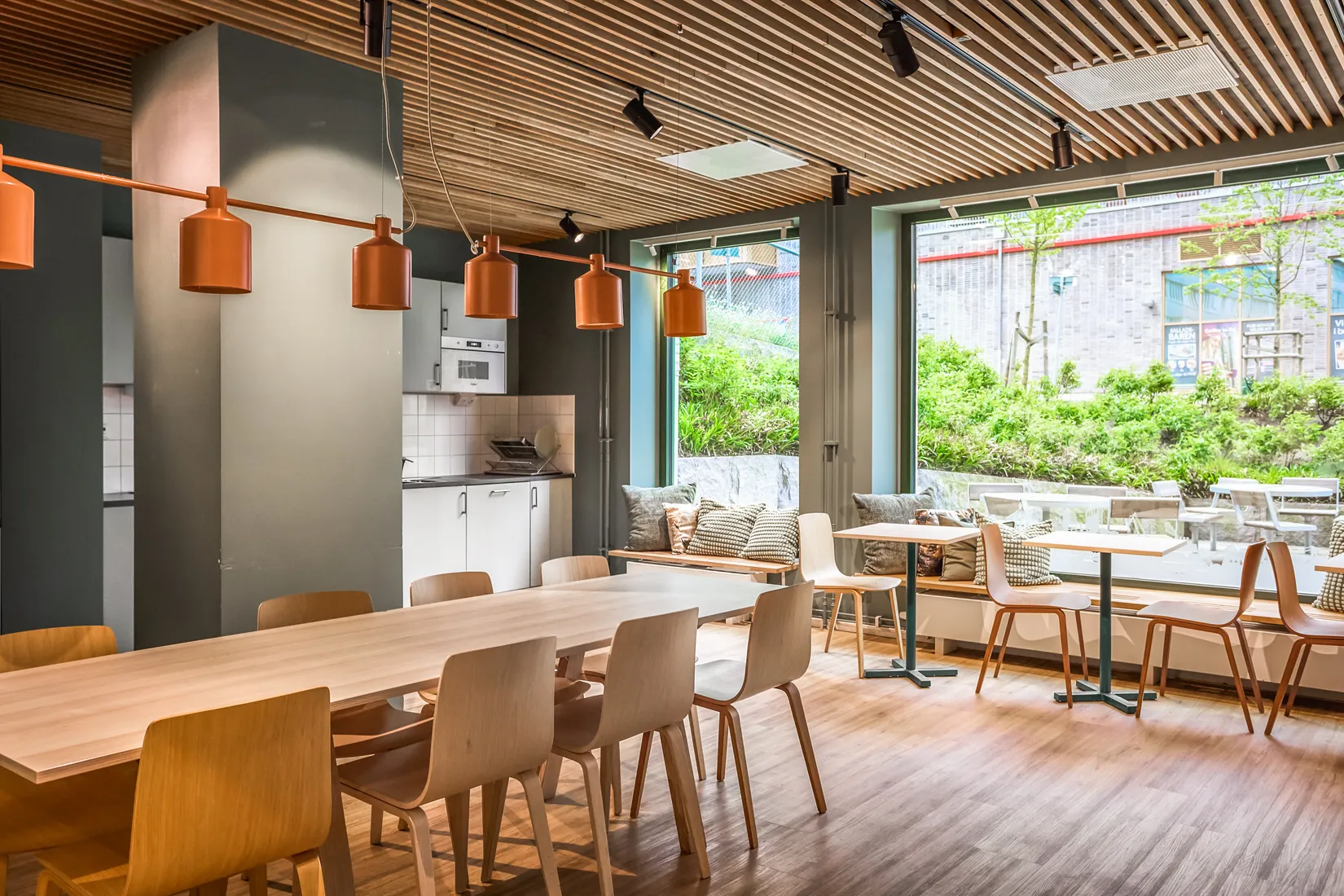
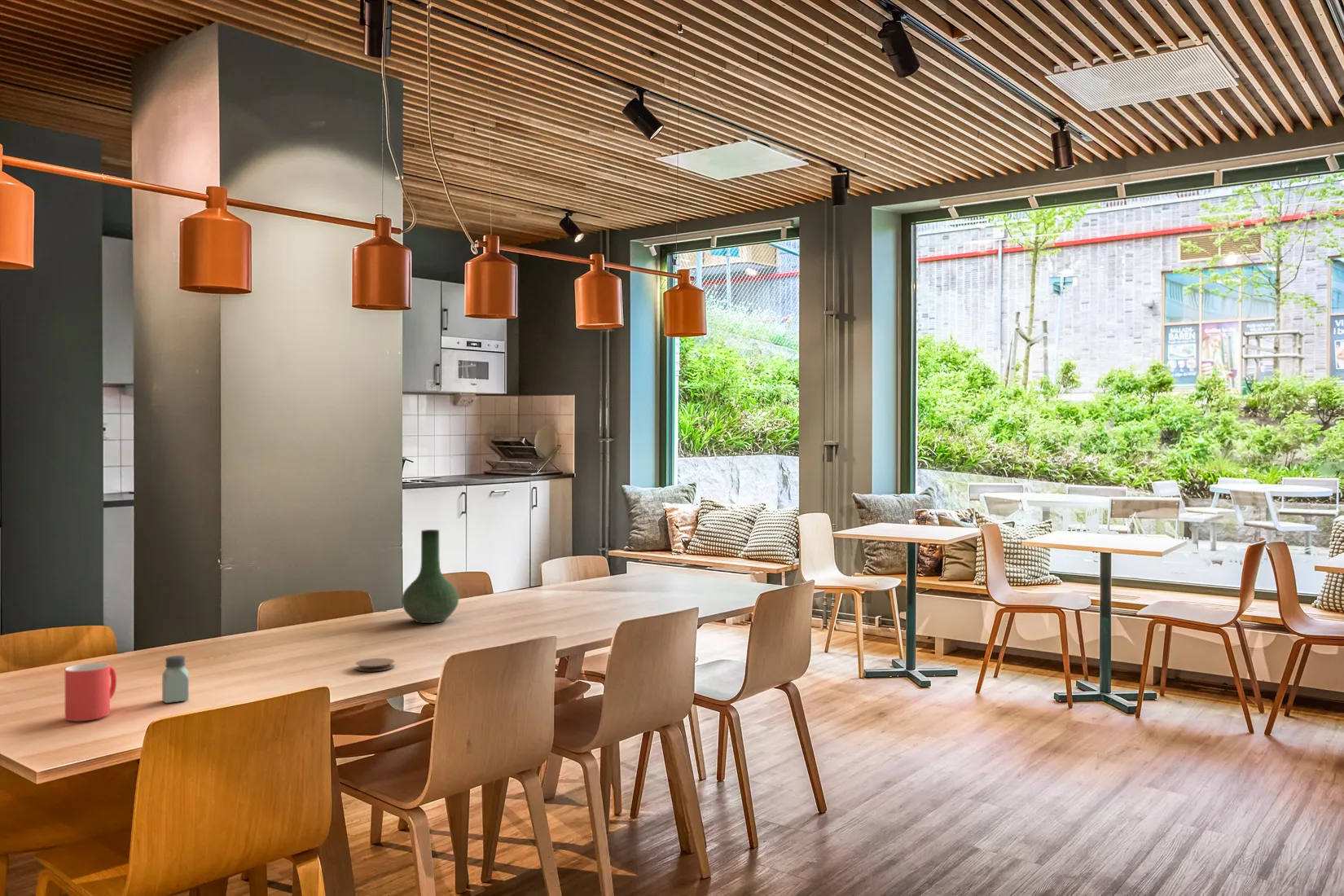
+ saltshaker [161,655,190,704]
+ vase [401,529,459,624]
+ coaster [355,657,395,672]
+ mug [64,662,117,722]
